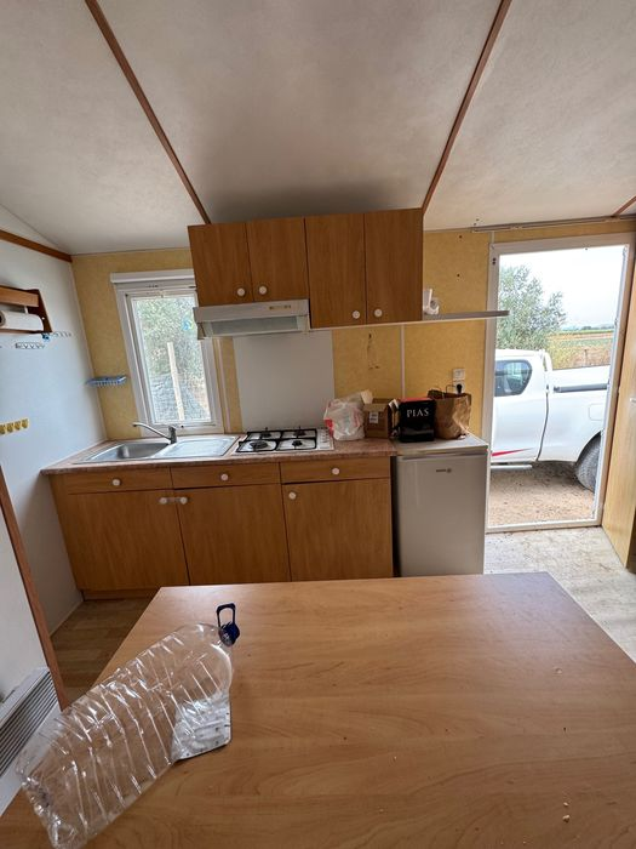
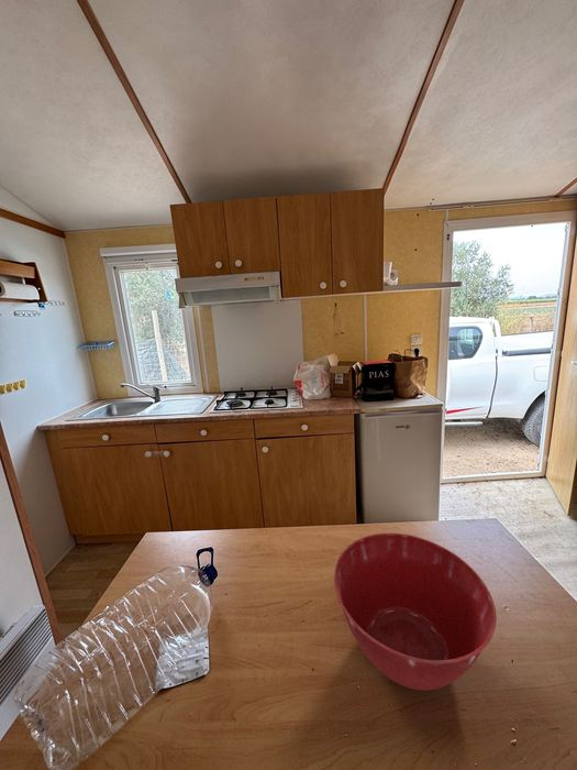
+ mixing bowl [333,532,498,691]
